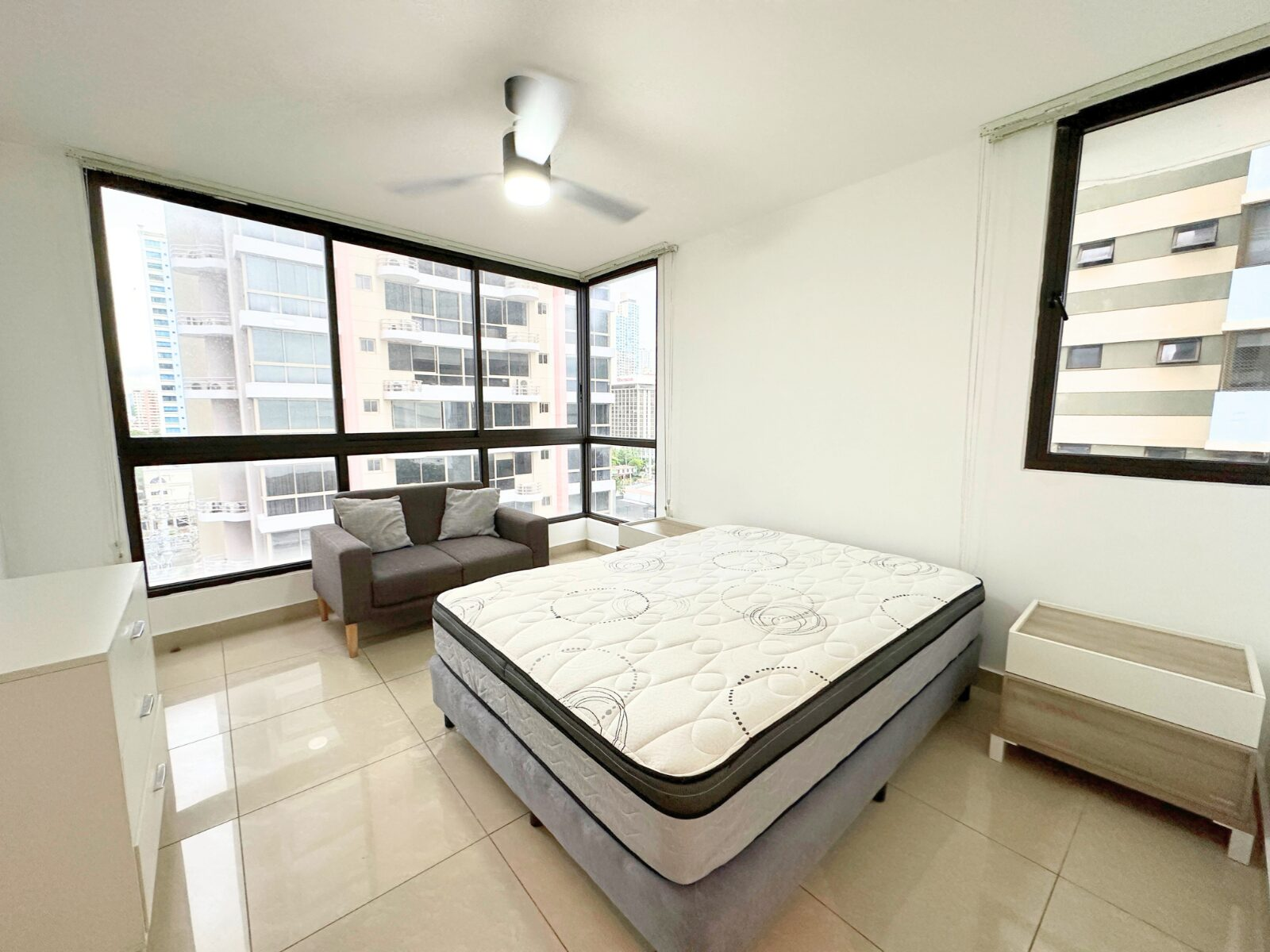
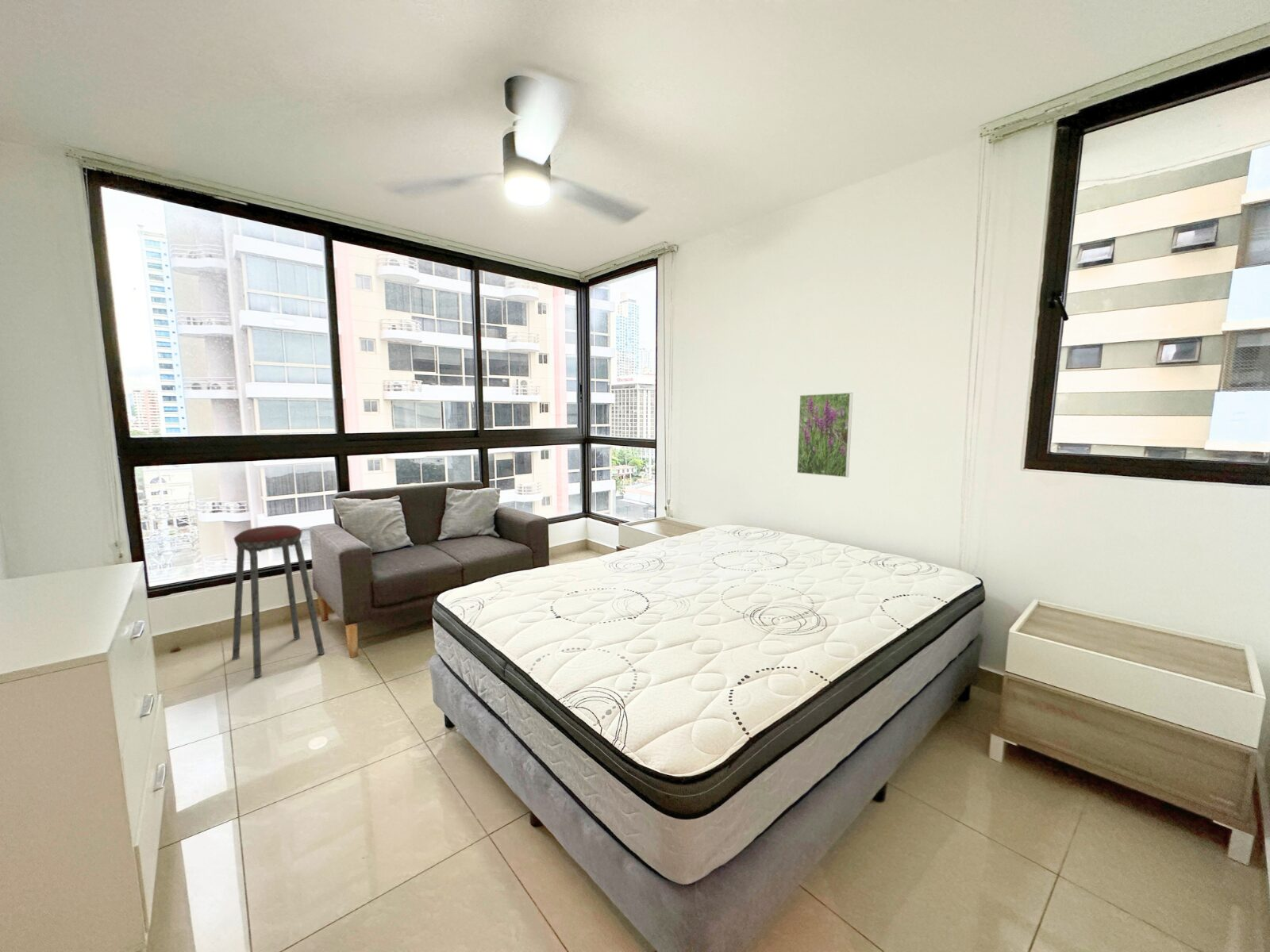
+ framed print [796,392,853,478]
+ music stool [231,524,325,678]
